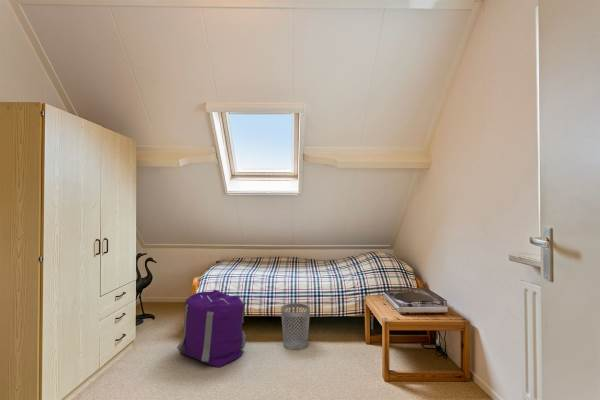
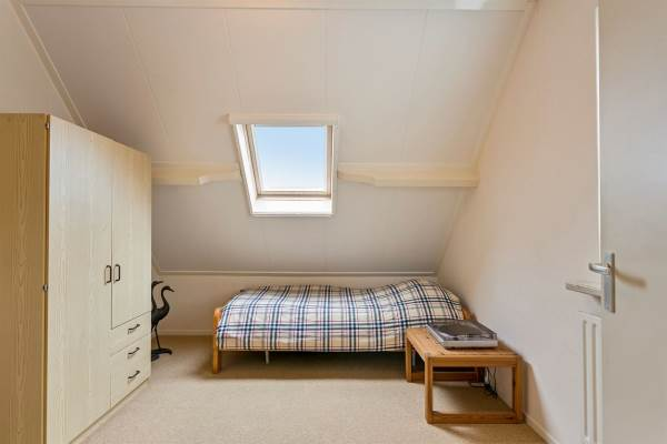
- wastebasket [280,302,311,351]
- backpack [176,289,247,369]
